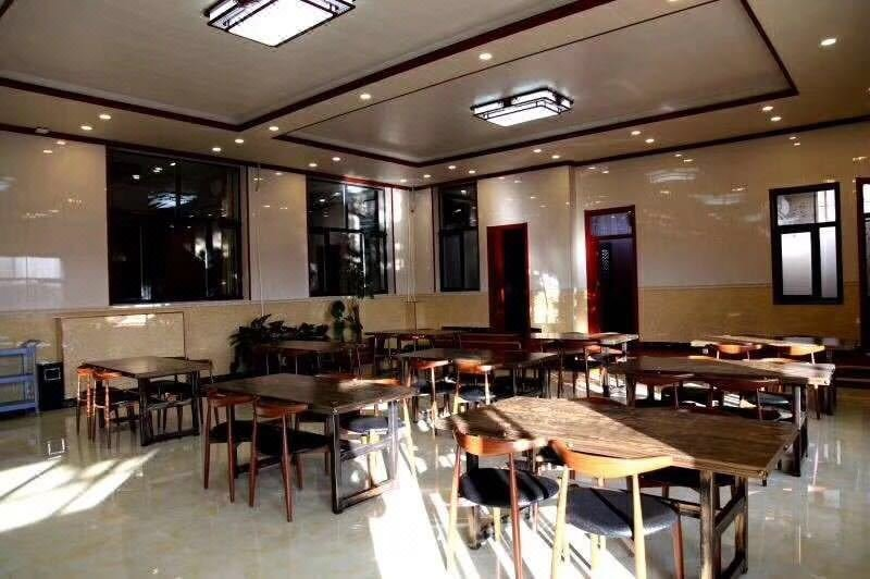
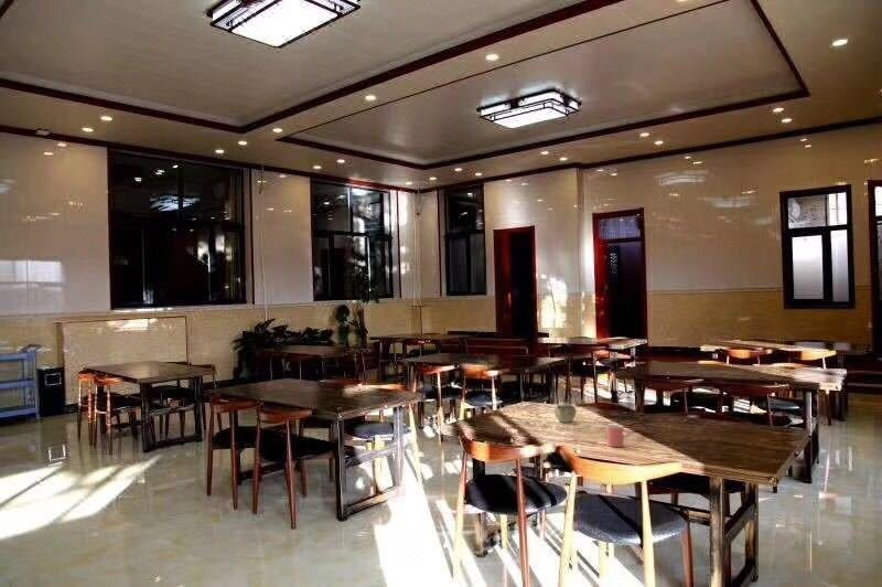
+ cup [606,424,631,448]
+ teapot [553,397,578,424]
